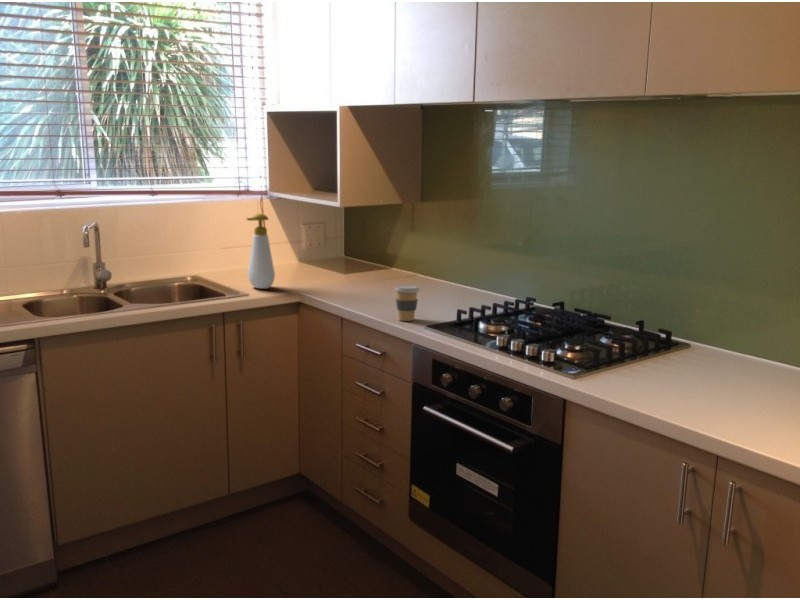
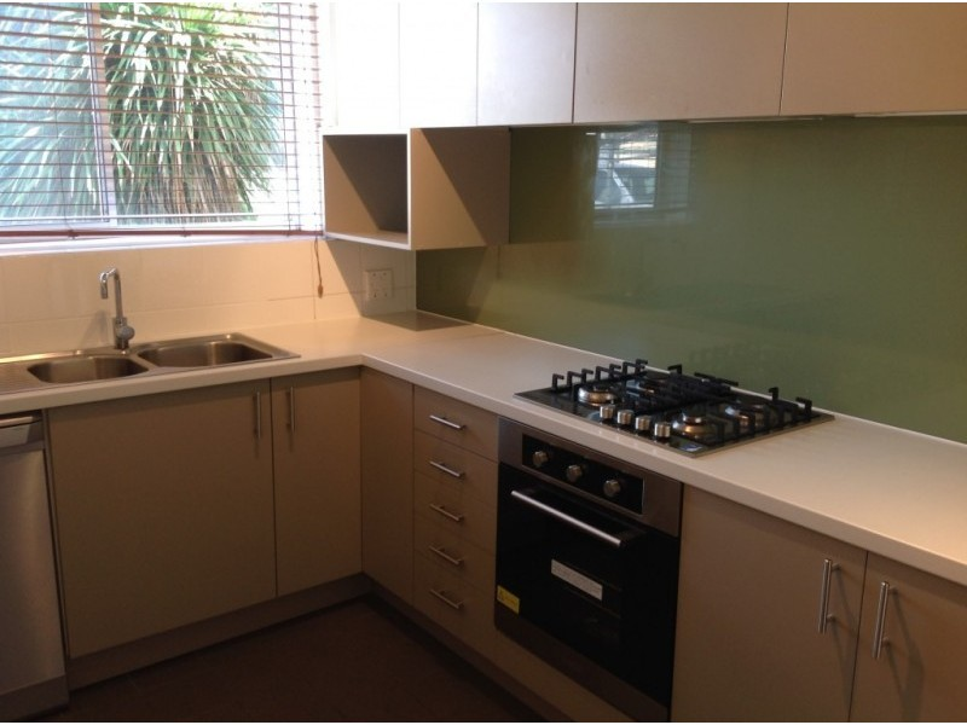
- coffee cup [394,284,421,322]
- soap bottle [245,213,276,290]
